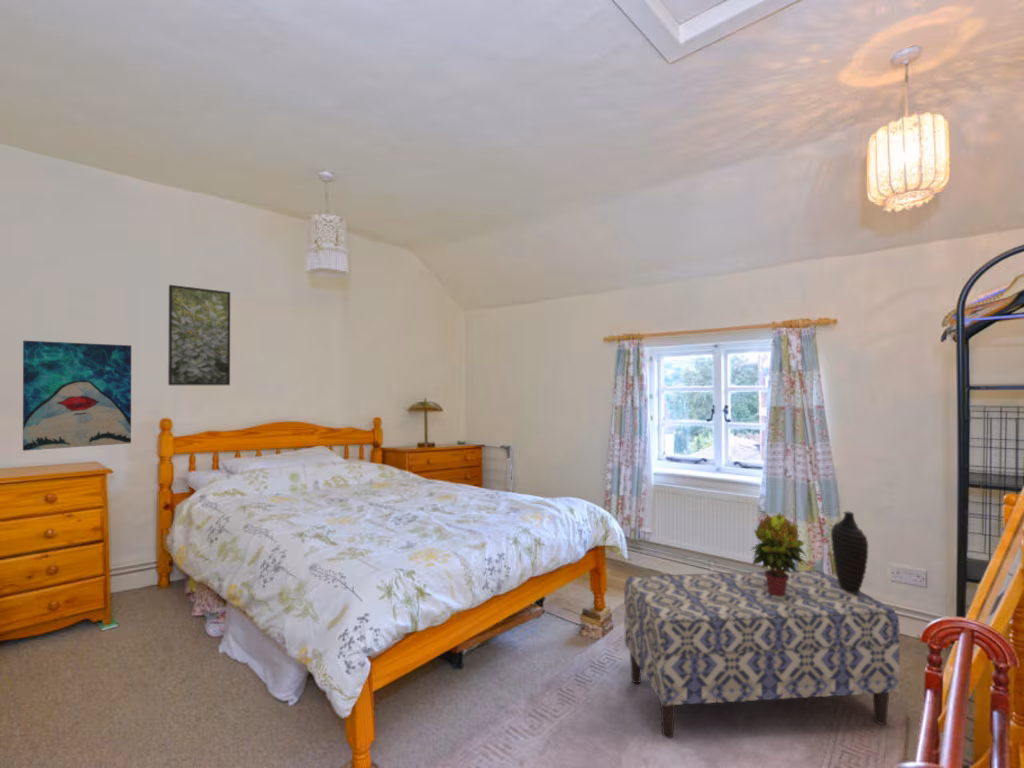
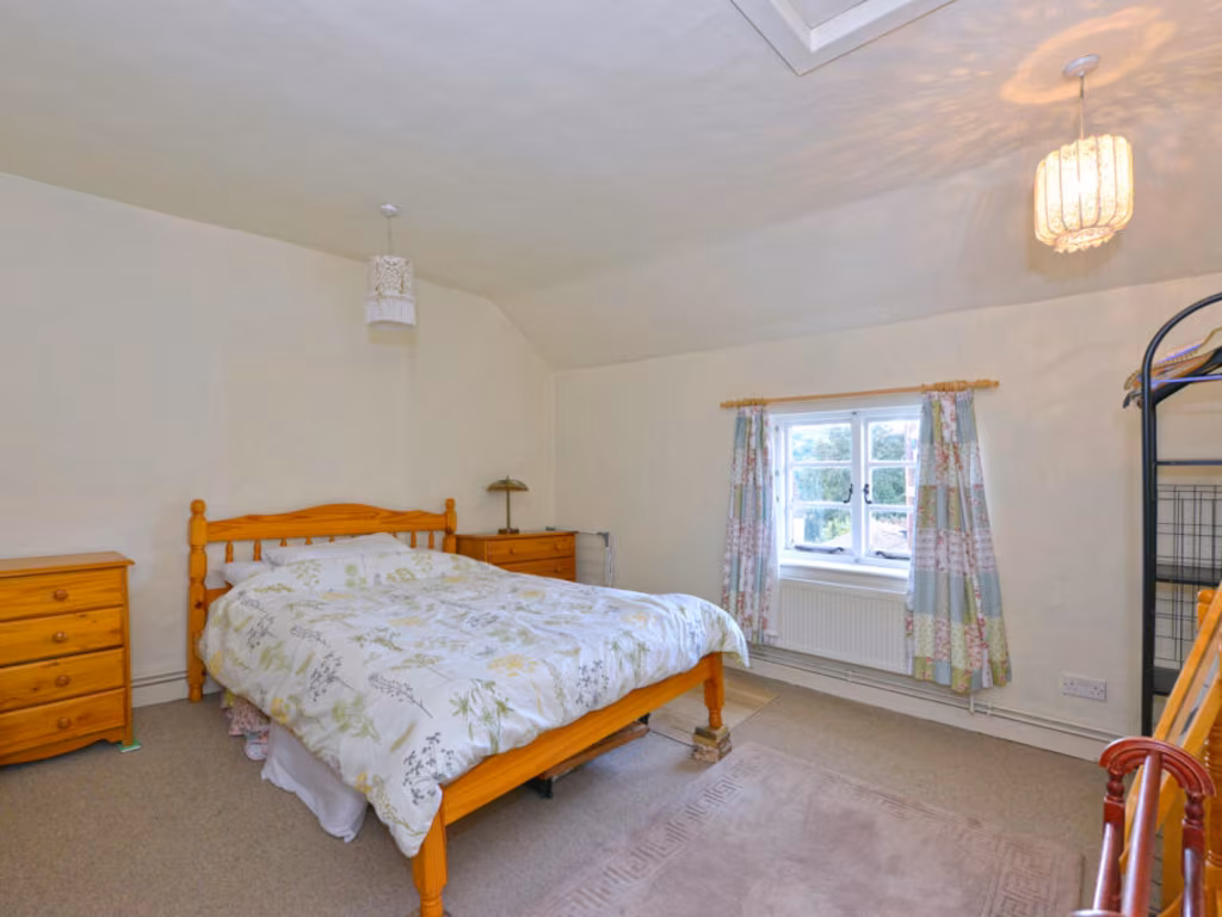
- bench [623,569,901,739]
- potted plant [750,512,808,596]
- decorative vase [830,510,869,594]
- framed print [167,284,231,386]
- wall art [22,340,132,452]
